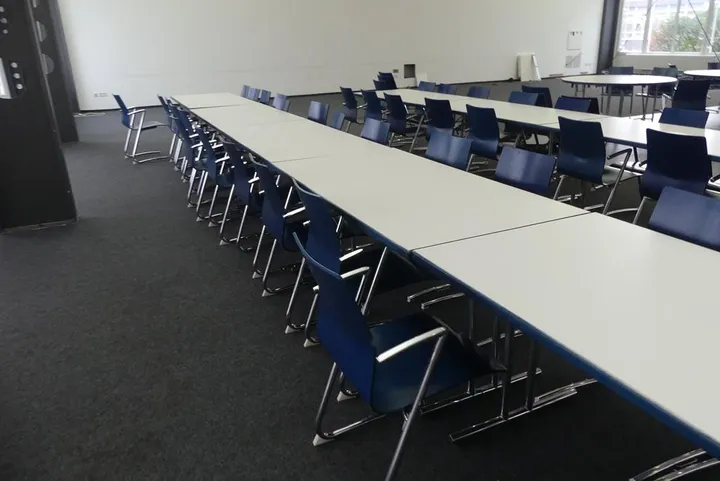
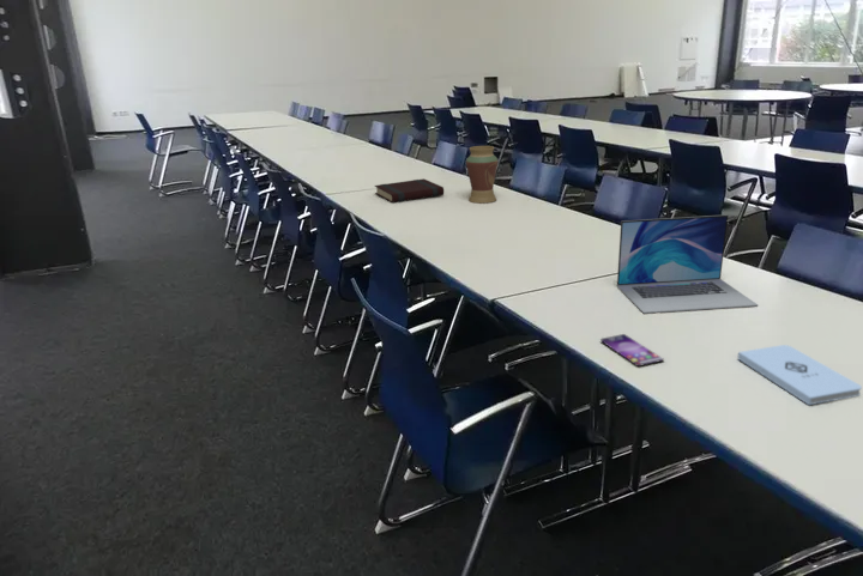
+ vase [465,145,499,205]
+ book [374,177,445,204]
+ smartphone [599,333,665,368]
+ laptop [616,214,759,315]
+ notepad [736,344,863,406]
